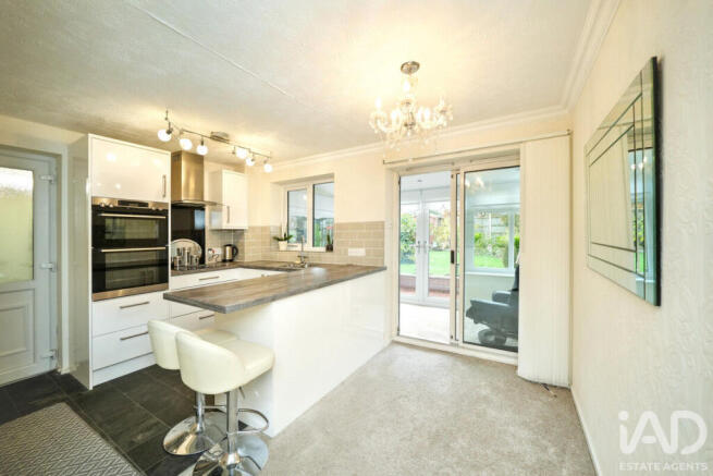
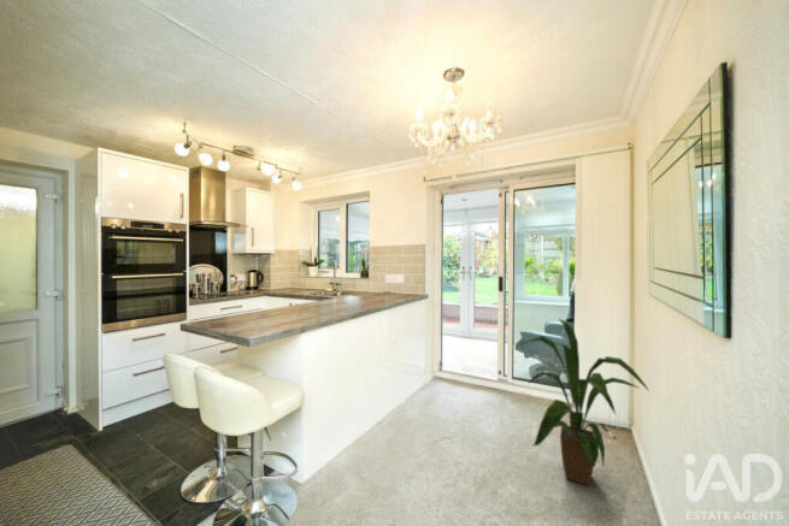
+ house plant [519,318,650,486]
